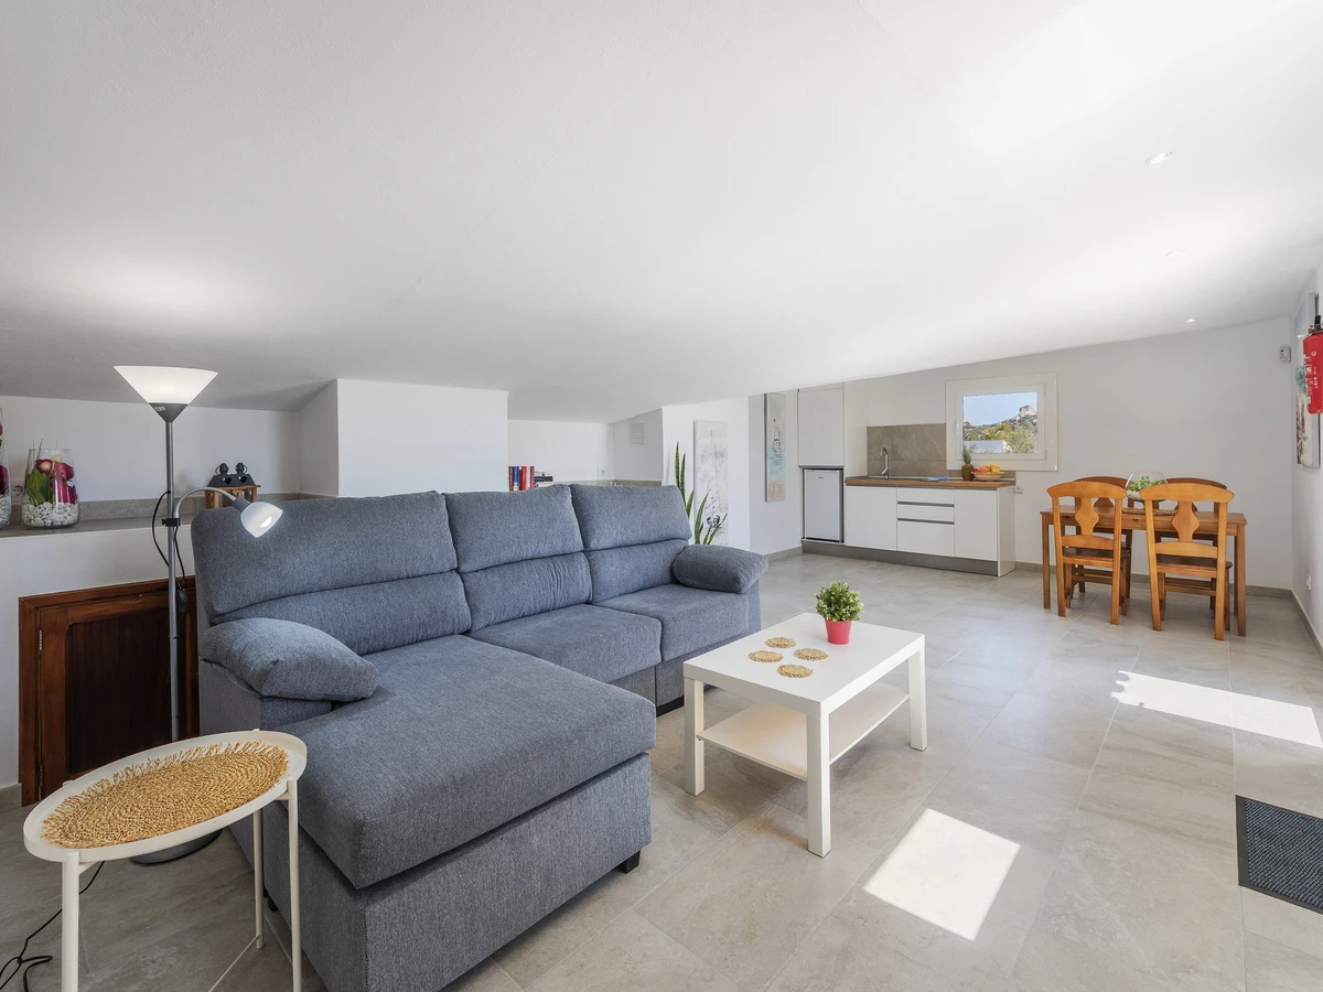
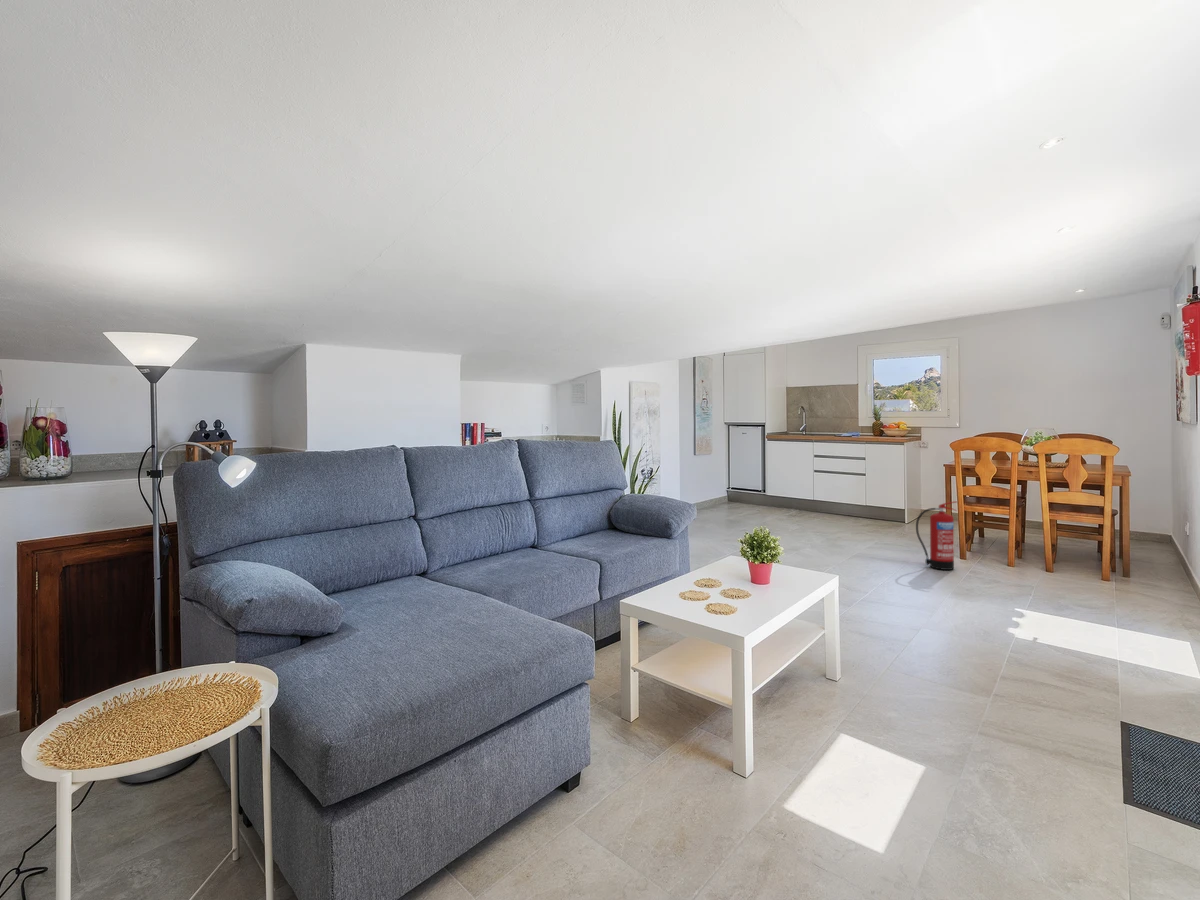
+ fire extinguisher [915,500,958,571]
